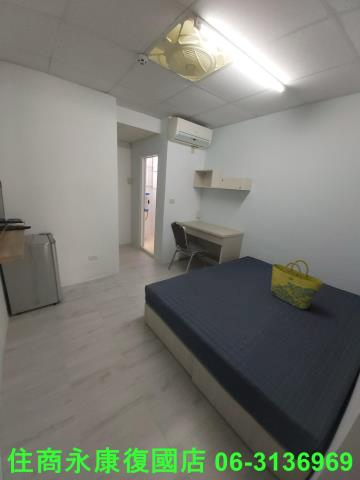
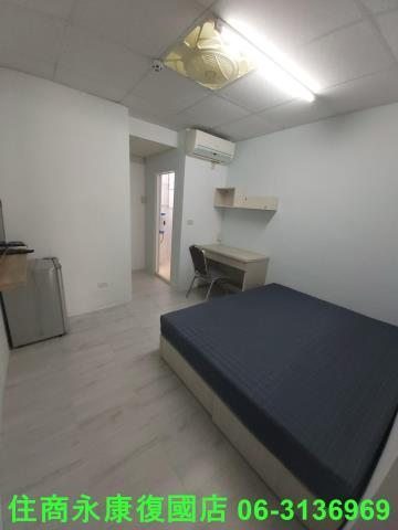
- tote bag [270,258,324,310]
